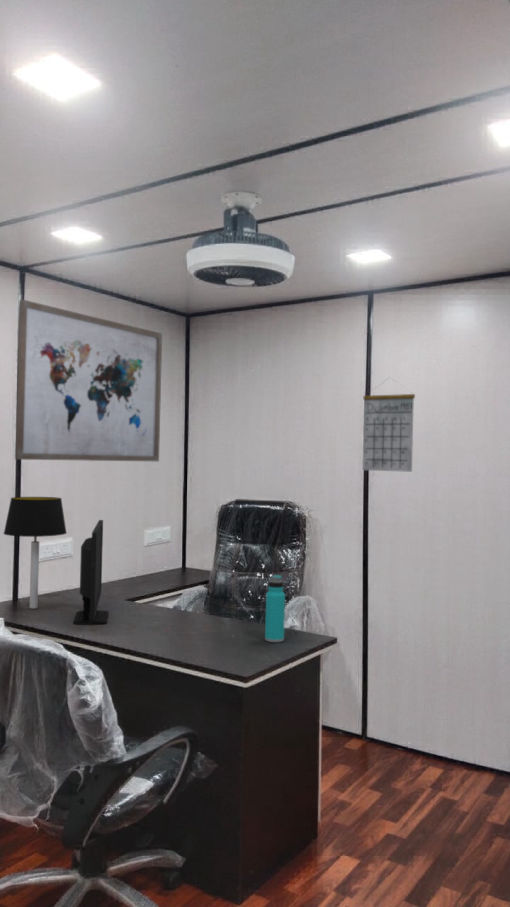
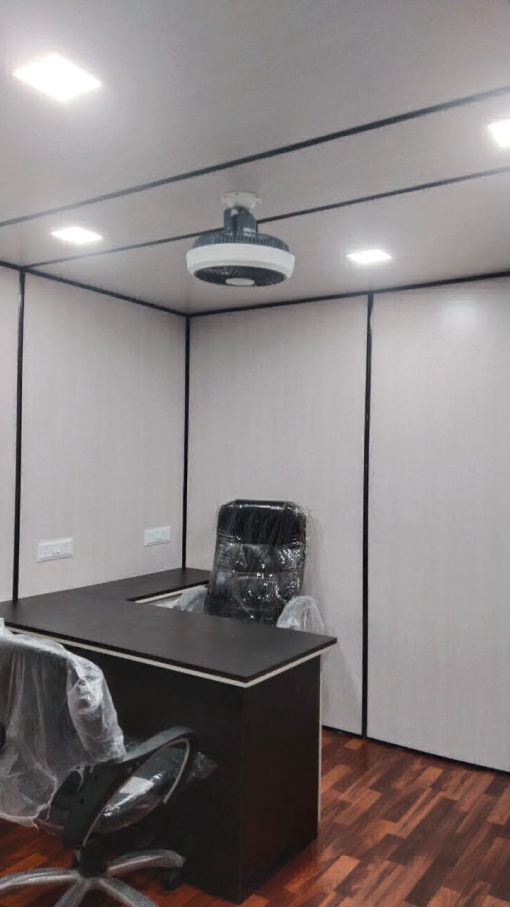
- wall art [14,298,163,463]
- table lamp [2,496,68,609]
- computer monitor [72,519,110,626]
- calendar [362,376,416,473]
- water bottle [264,574,286,643]
